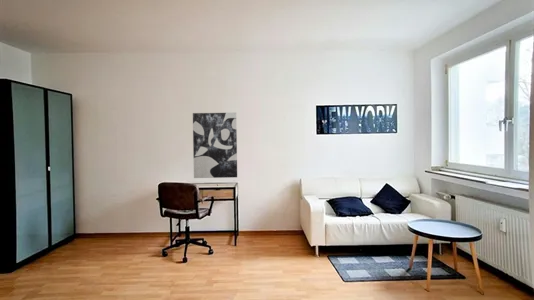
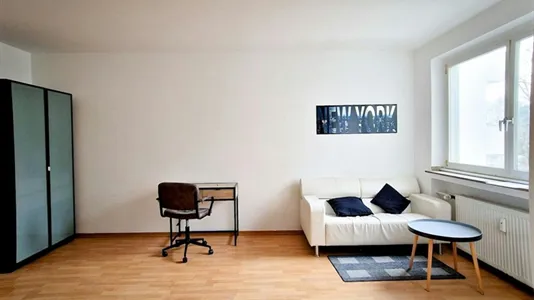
- wall art [192,112,238,179]
